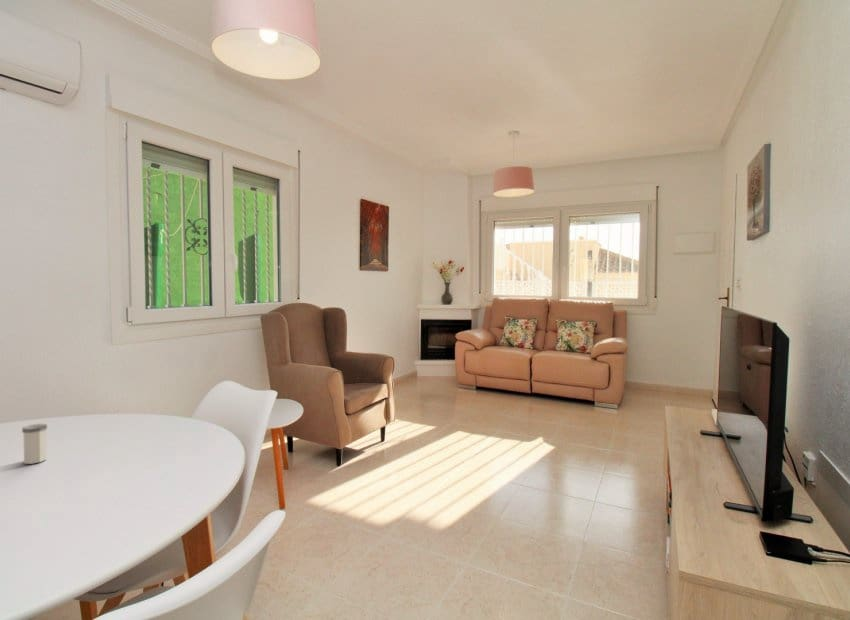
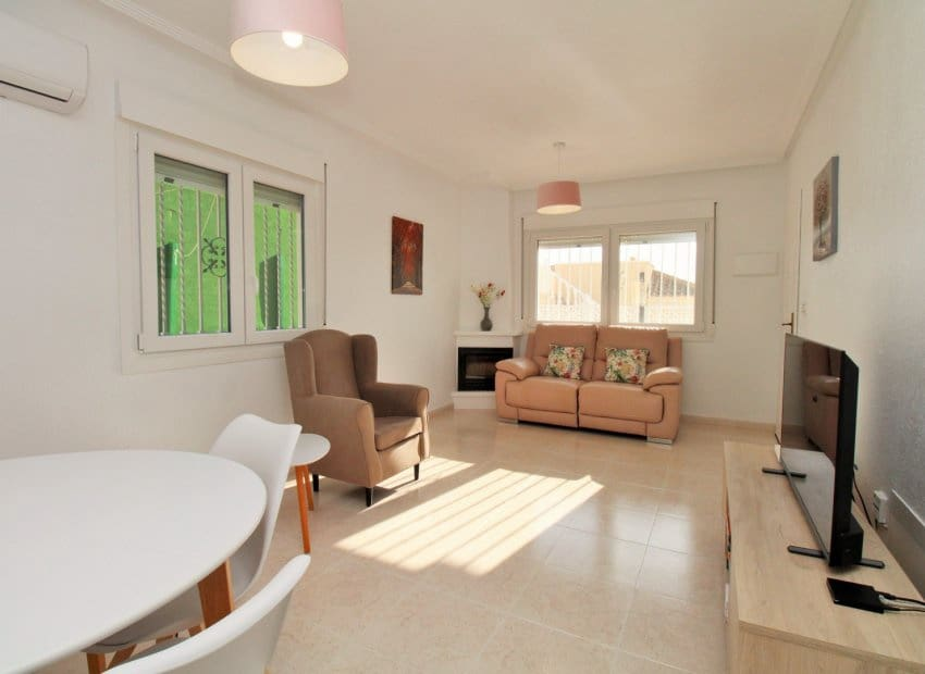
- salt shaker [21,423,48,465]
